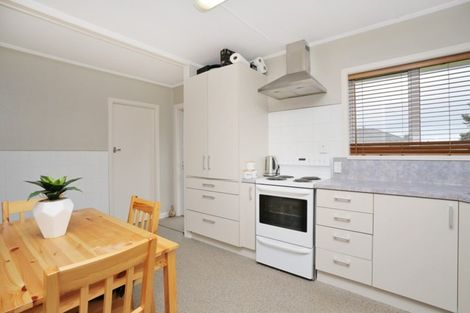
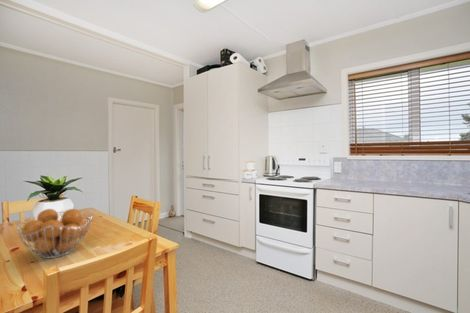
+ fruit basket [15,208,93,259]
